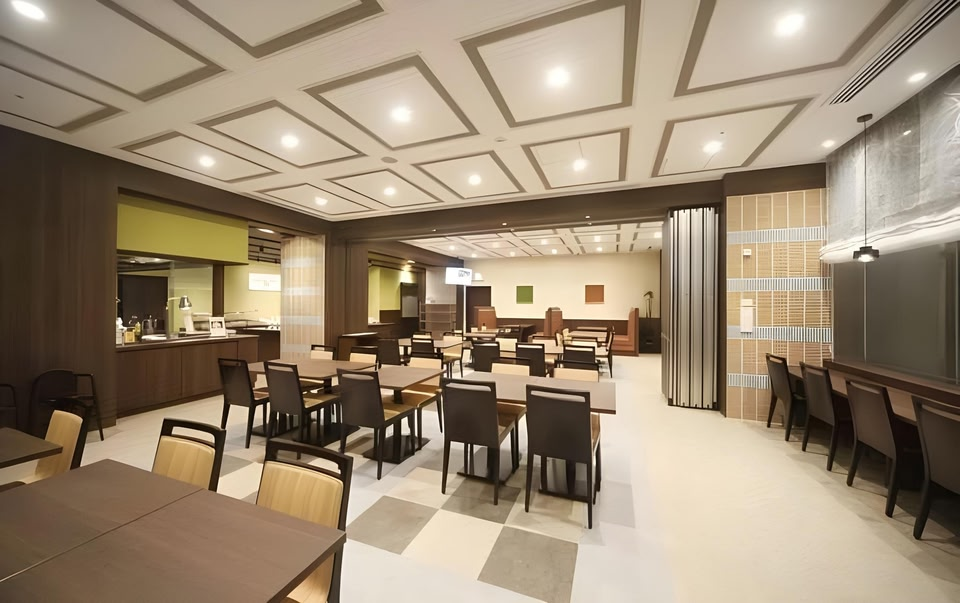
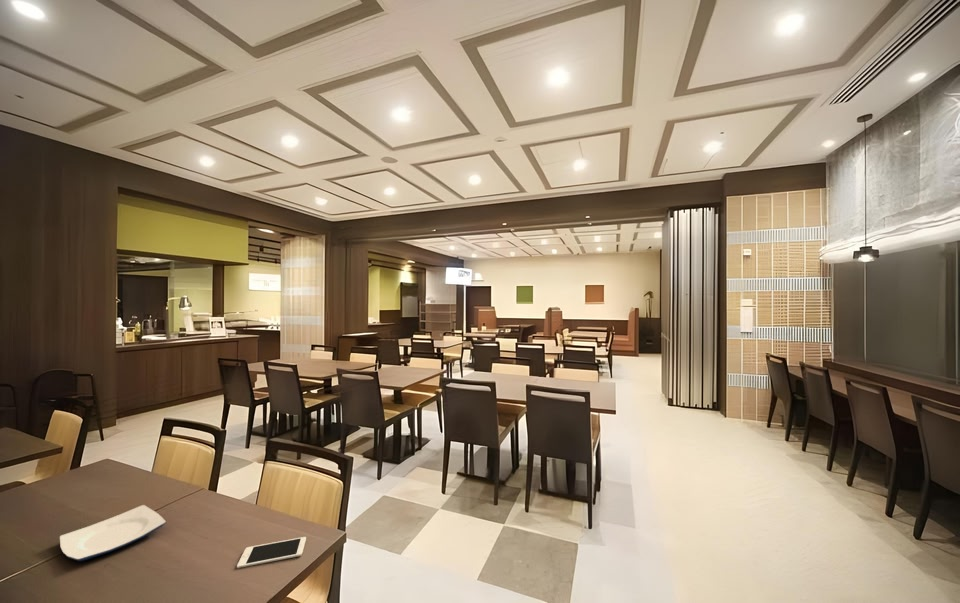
+ cell phone [236,536,307,569]
+ plate [59,504,167,562]
